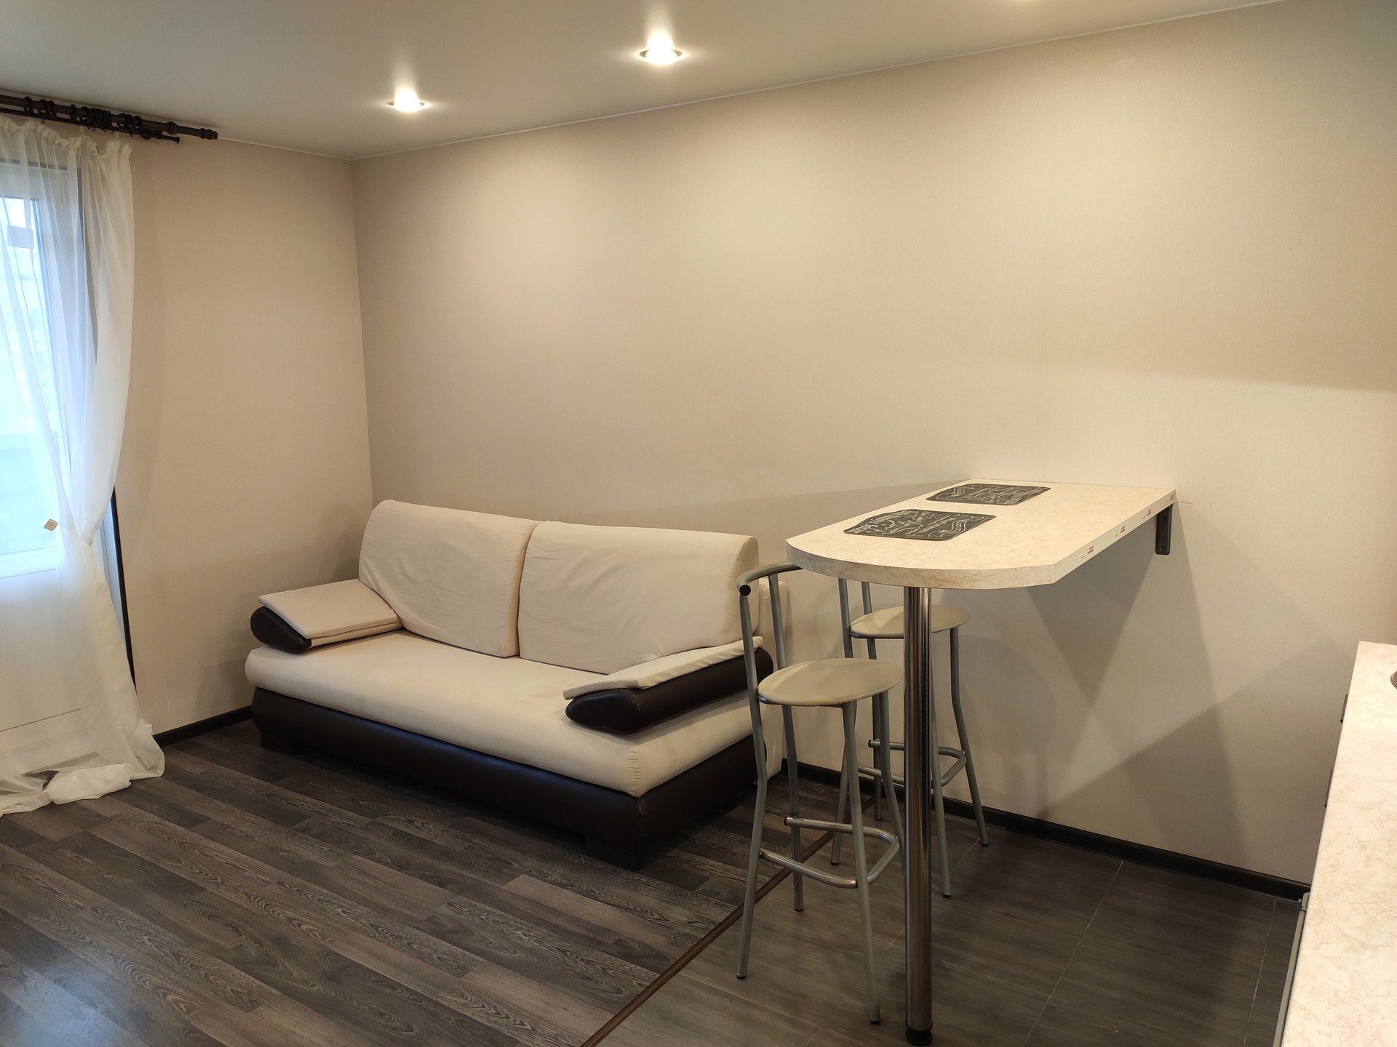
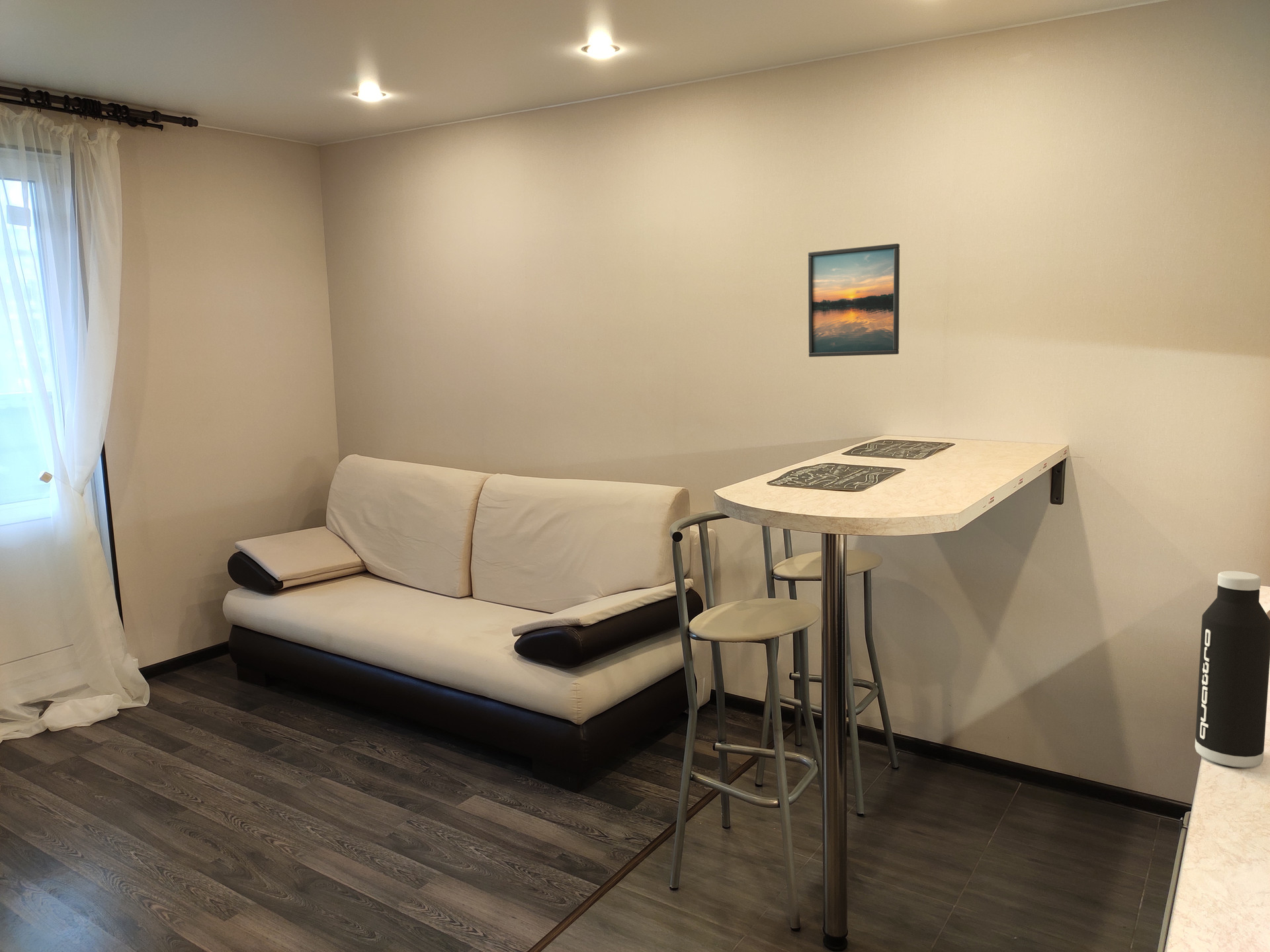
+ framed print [808,243,900,358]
+ water bottle [1195,571,1270,768]
